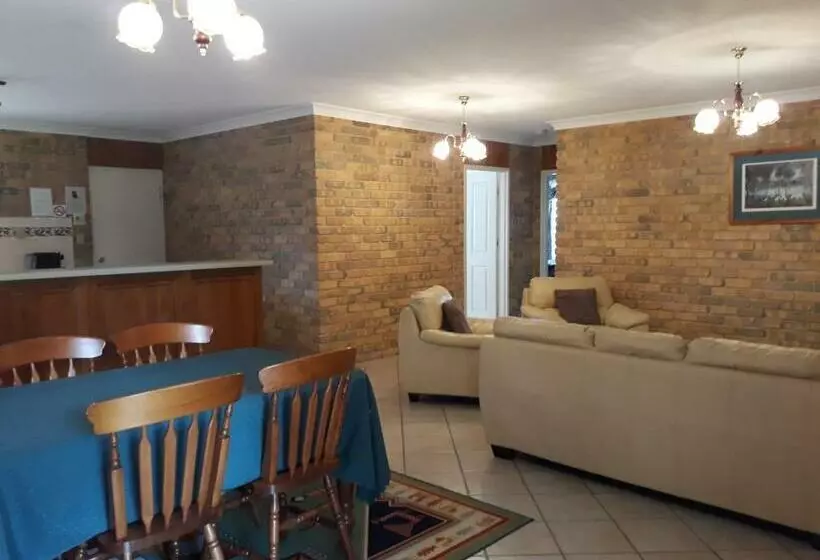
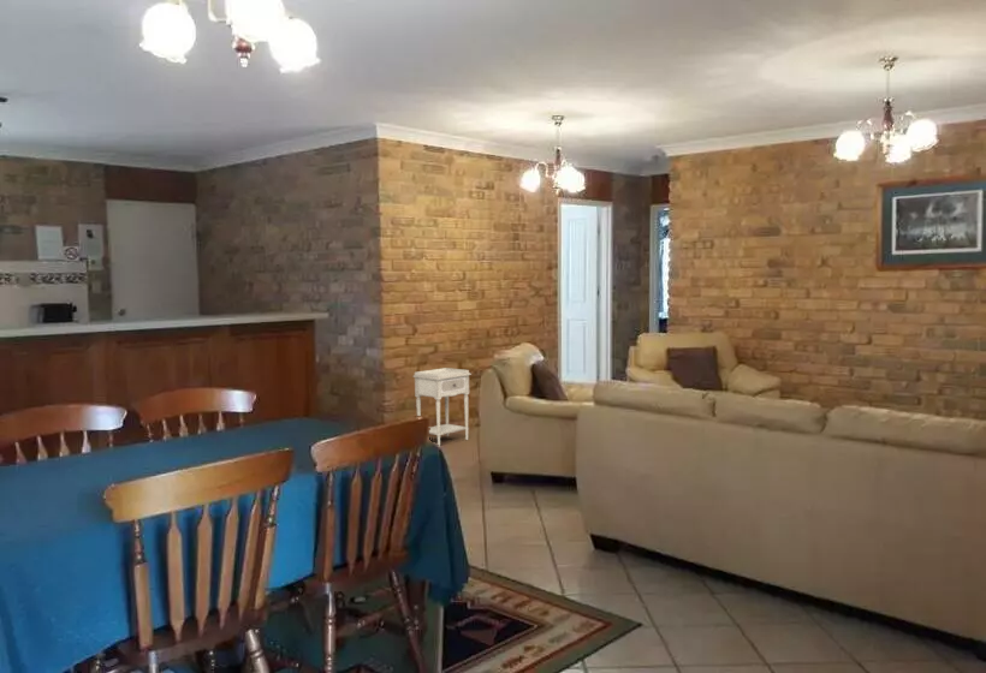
+ nightstand [411,367,473,447]
